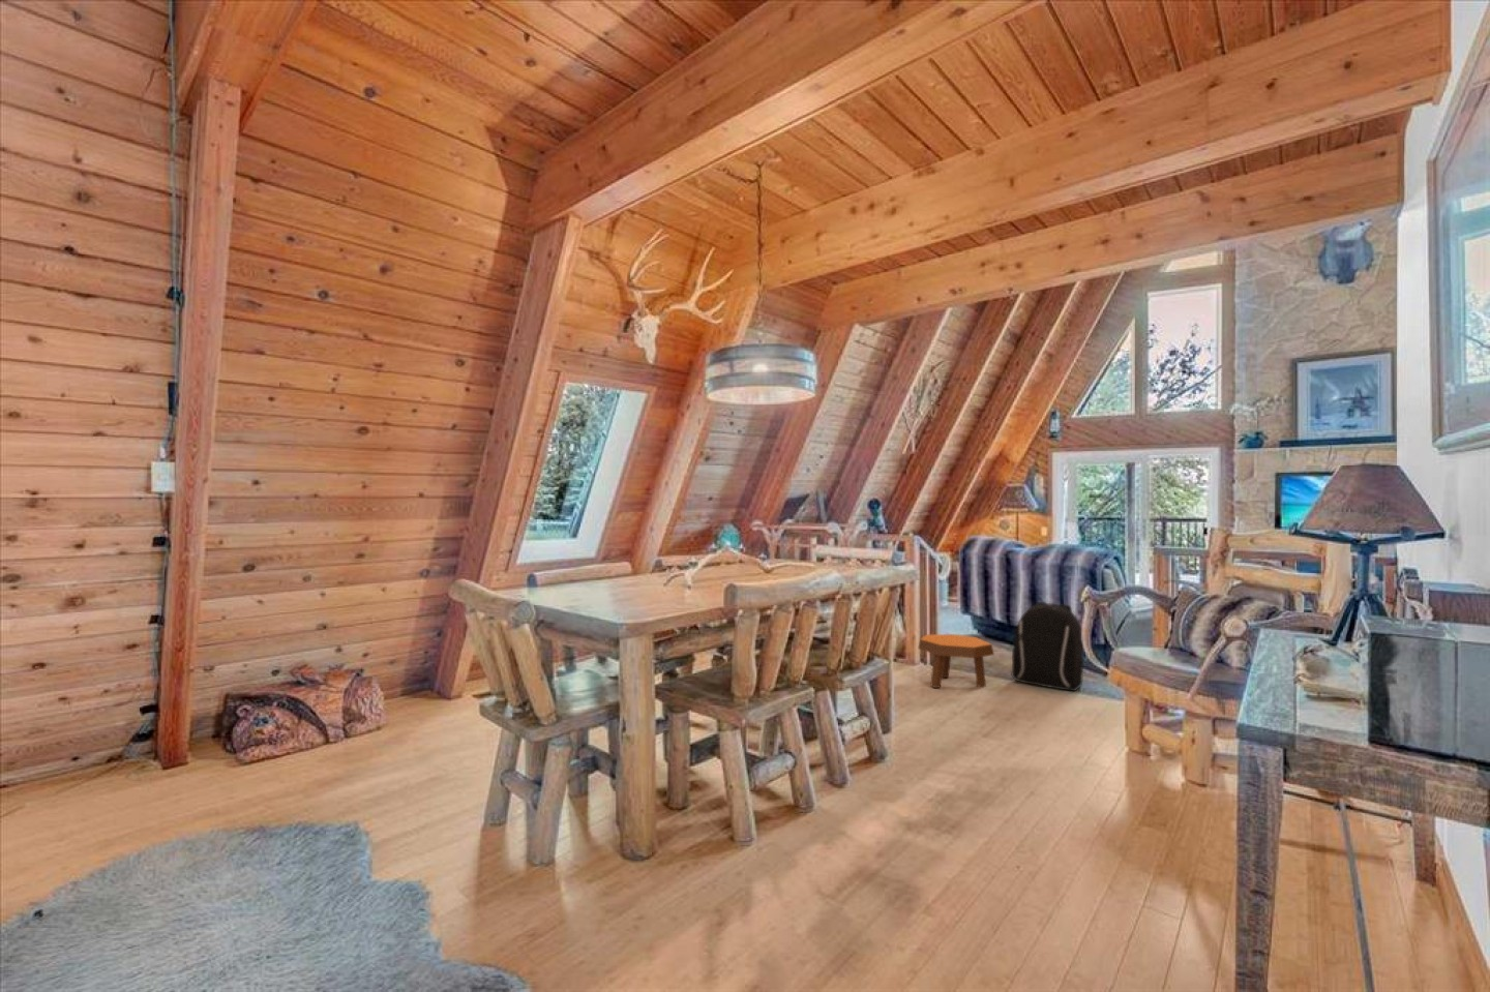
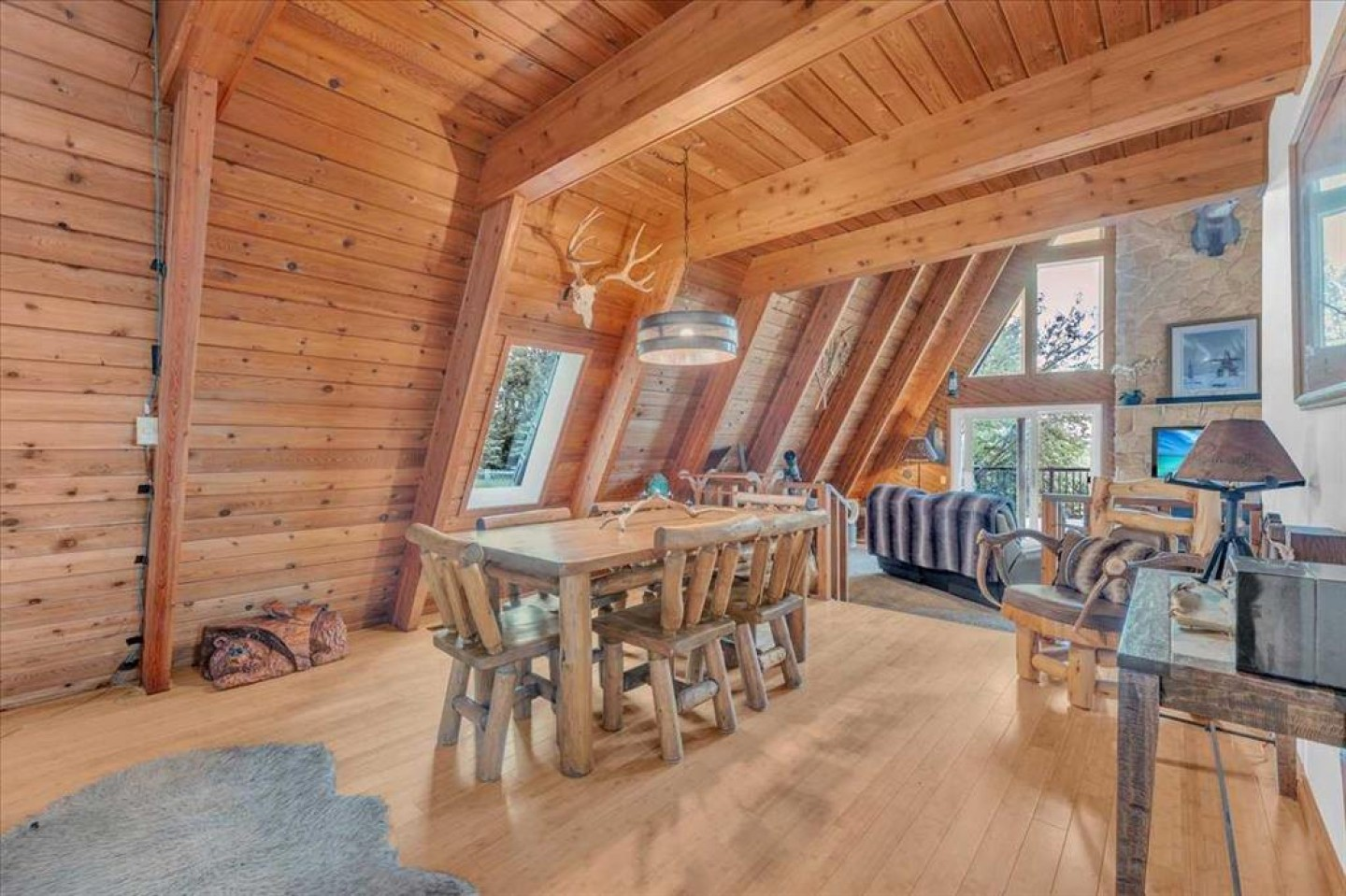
- backpack [1011,601,1085,692]
- footstool [917,633,995,689]
